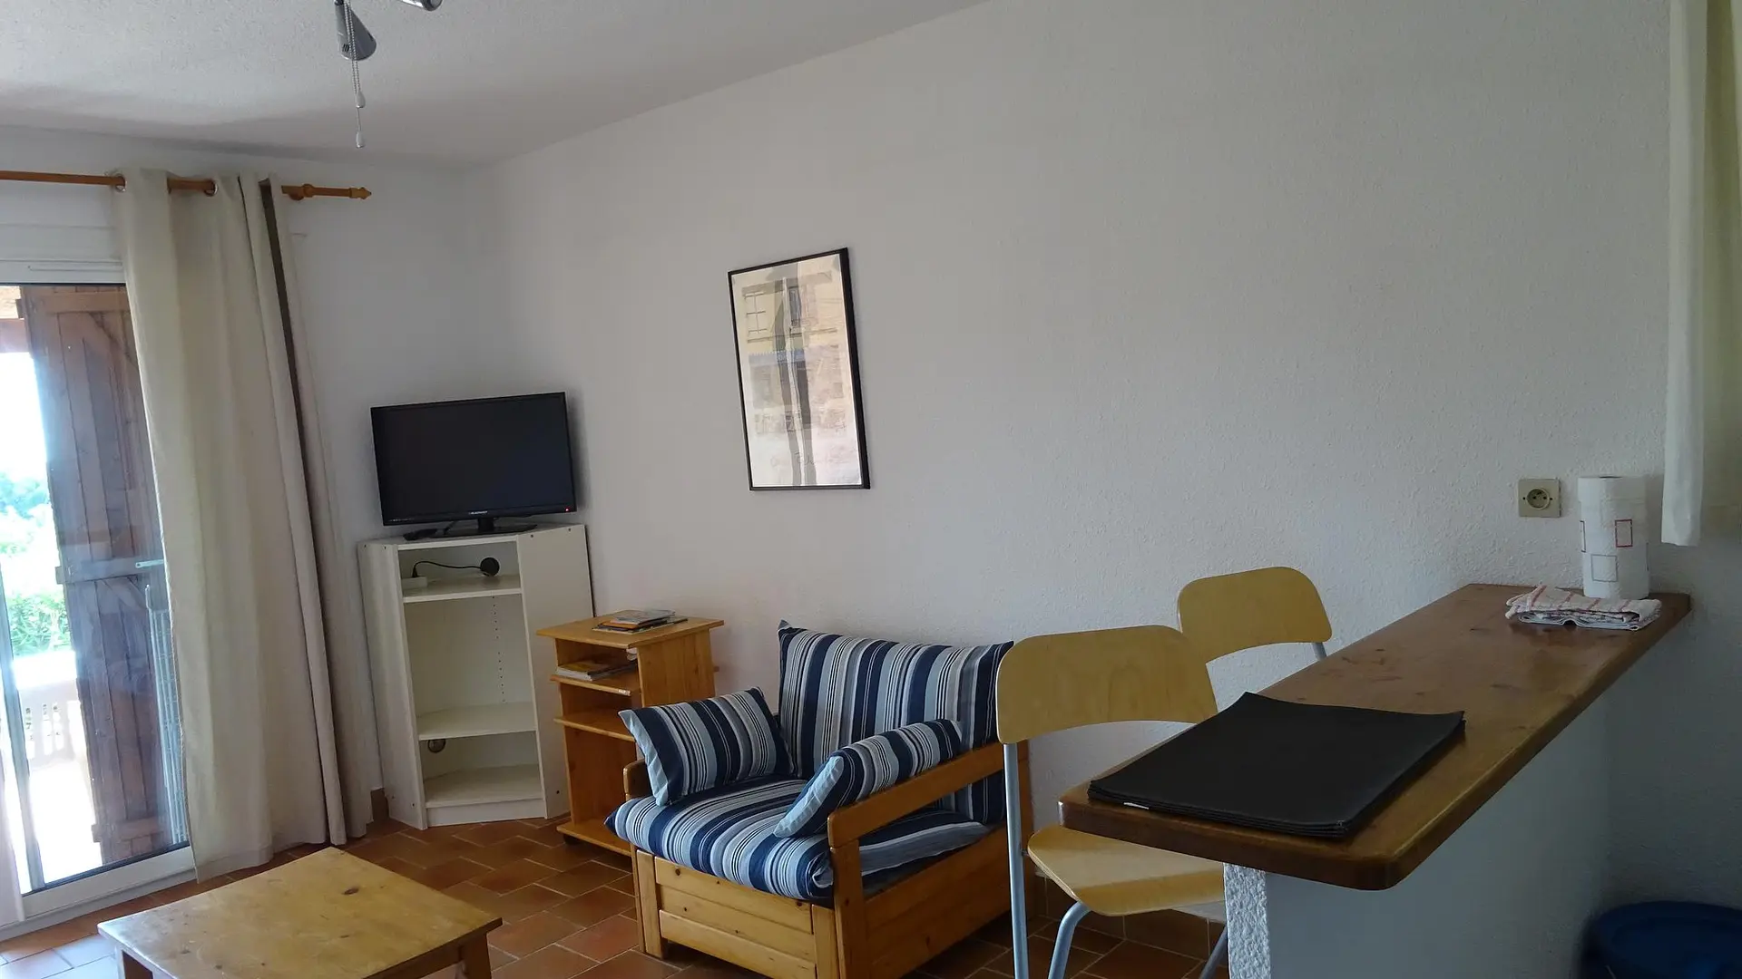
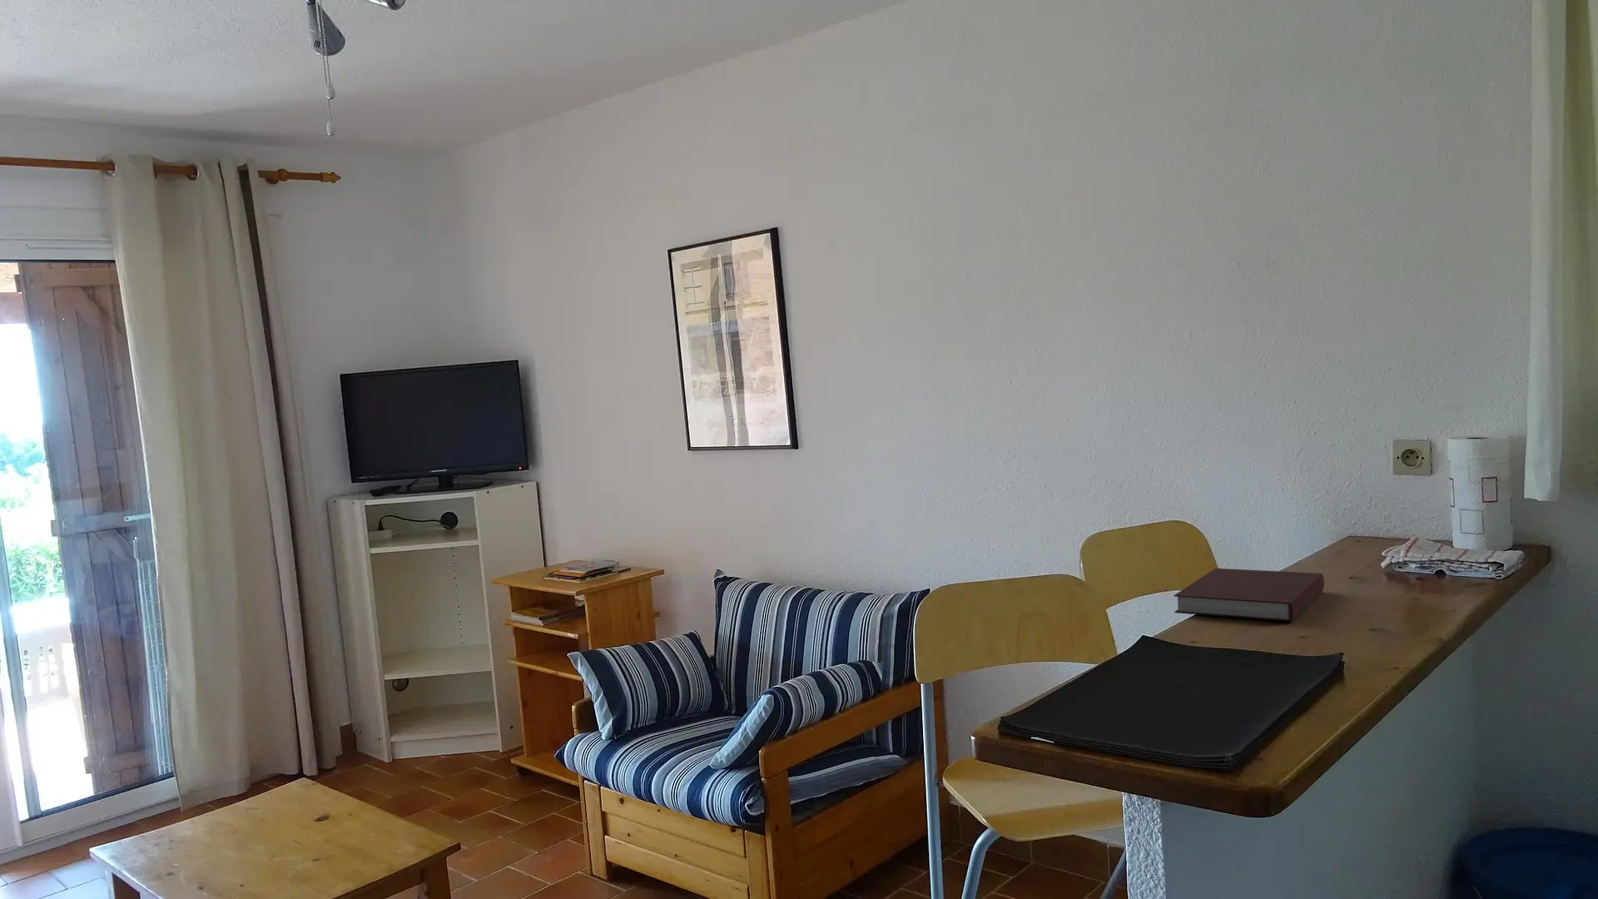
+ notebook [1172,568,1325,622]
